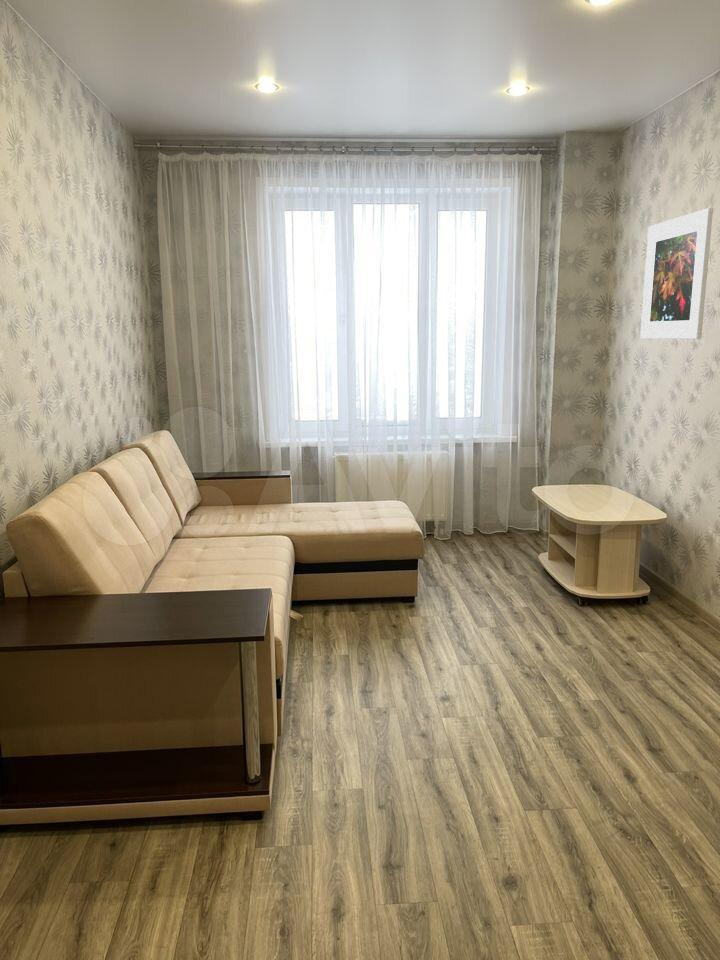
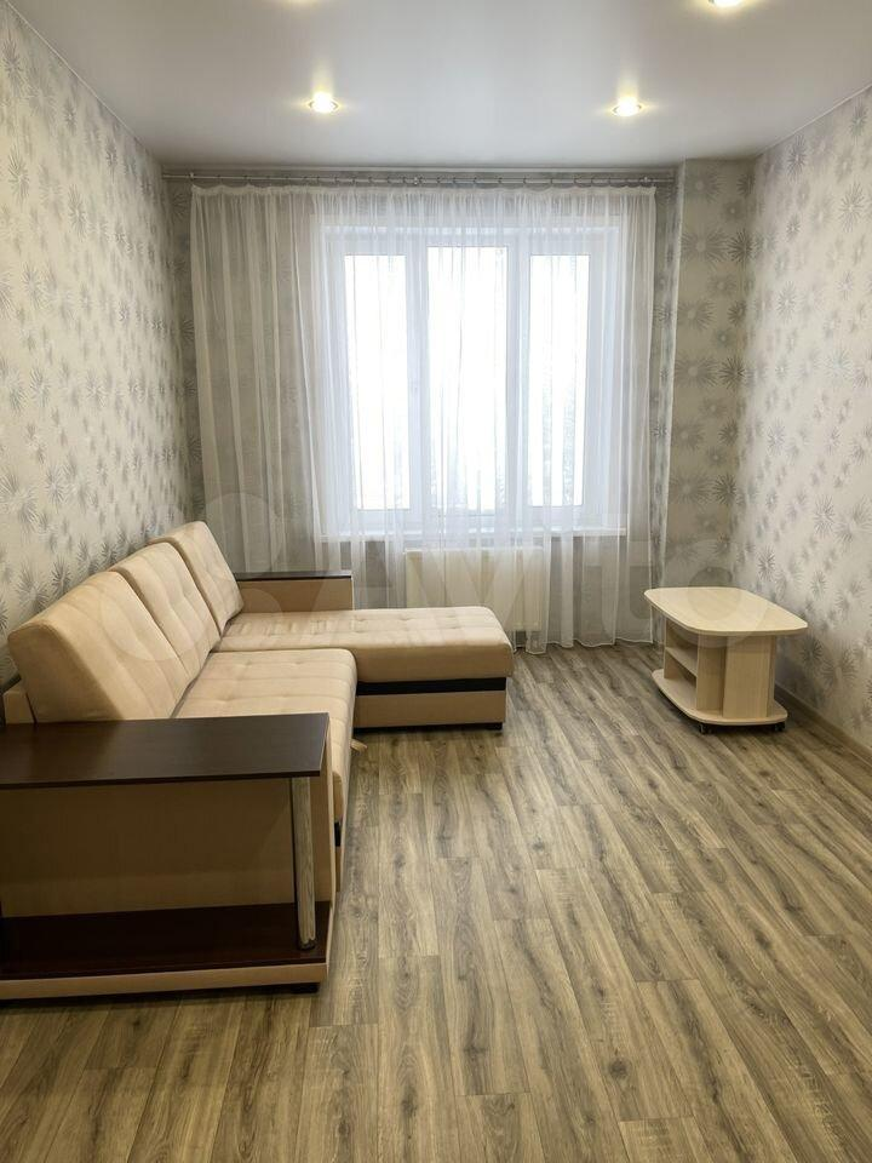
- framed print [639,207,714,340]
